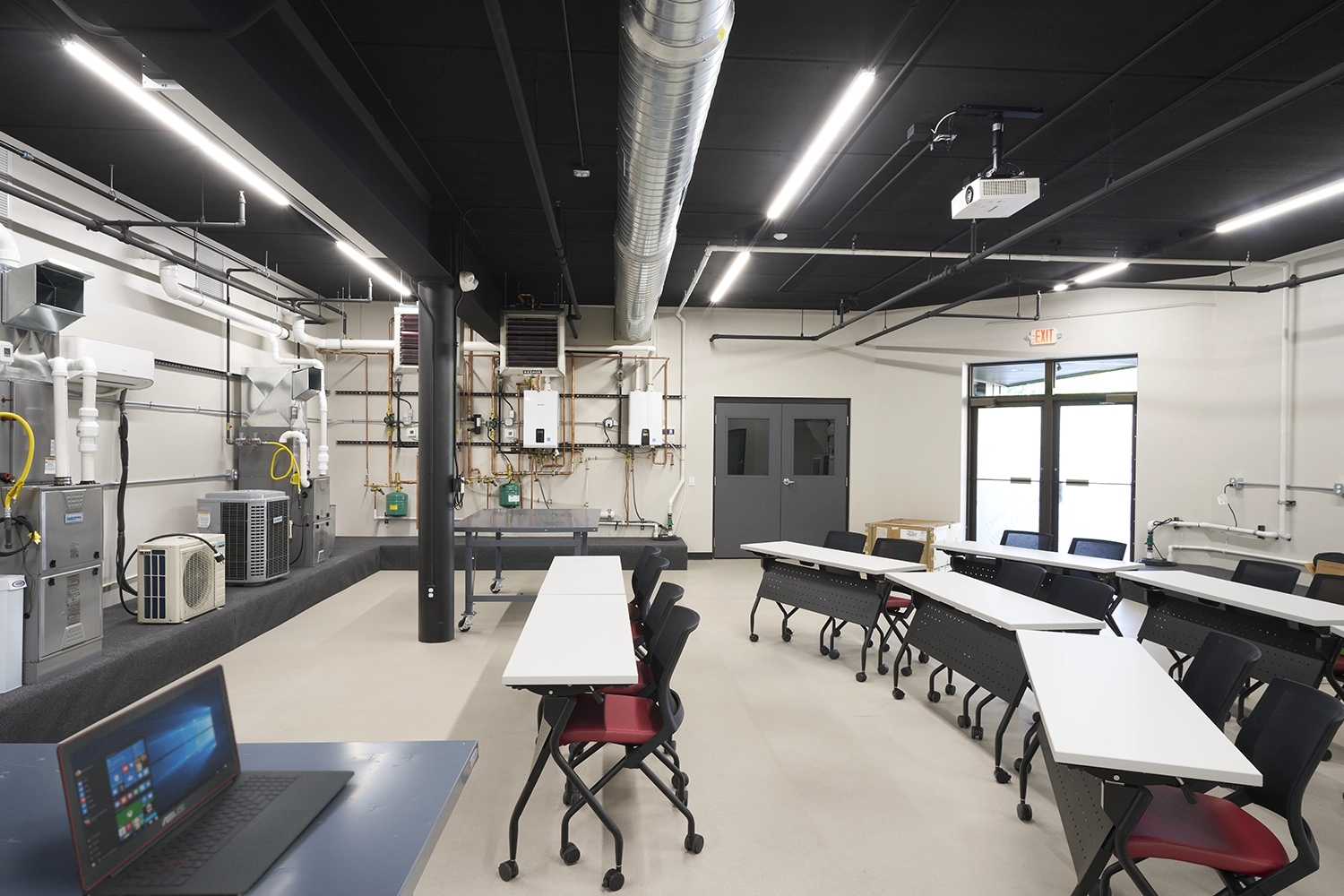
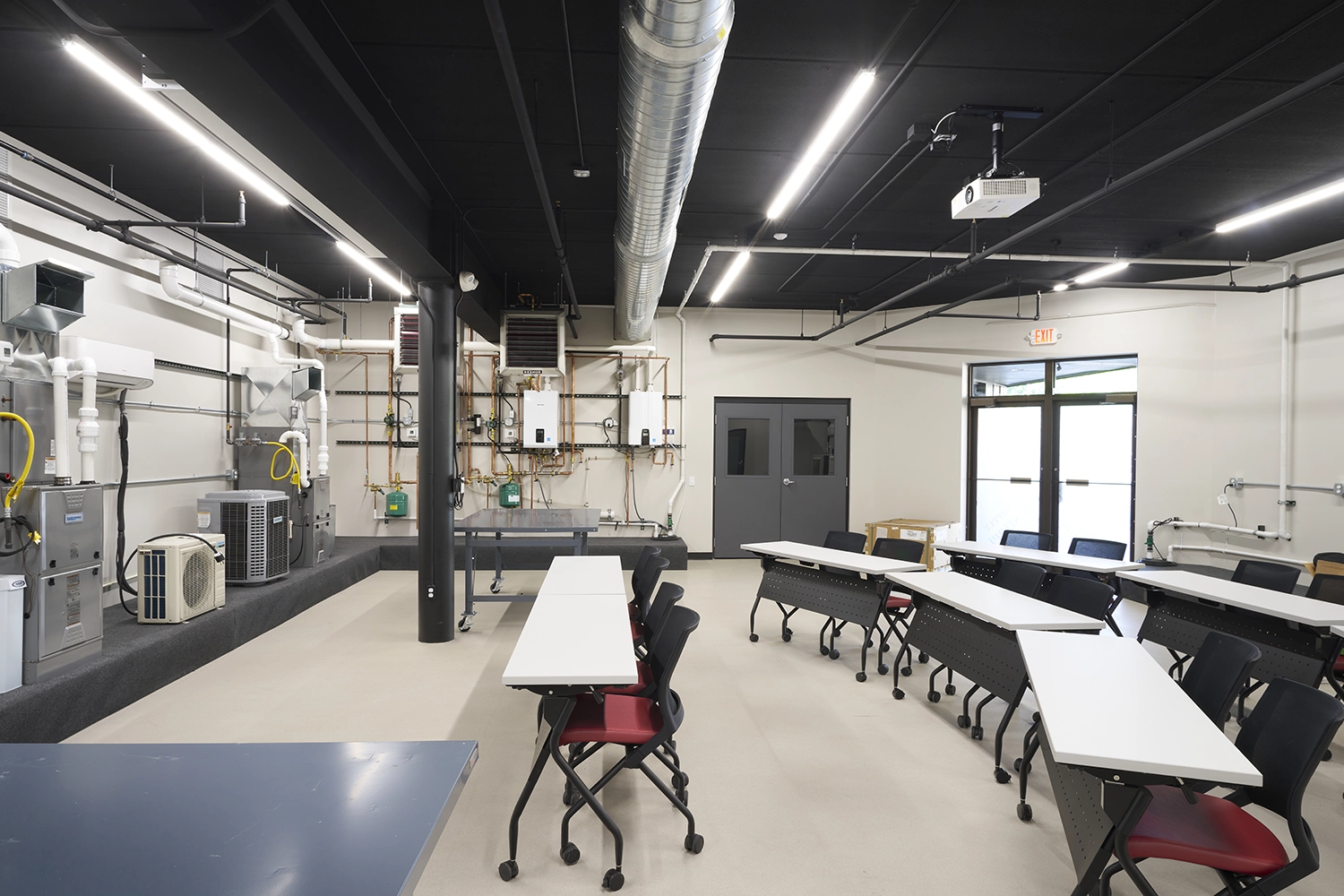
- laptop [56,663,356,896]
